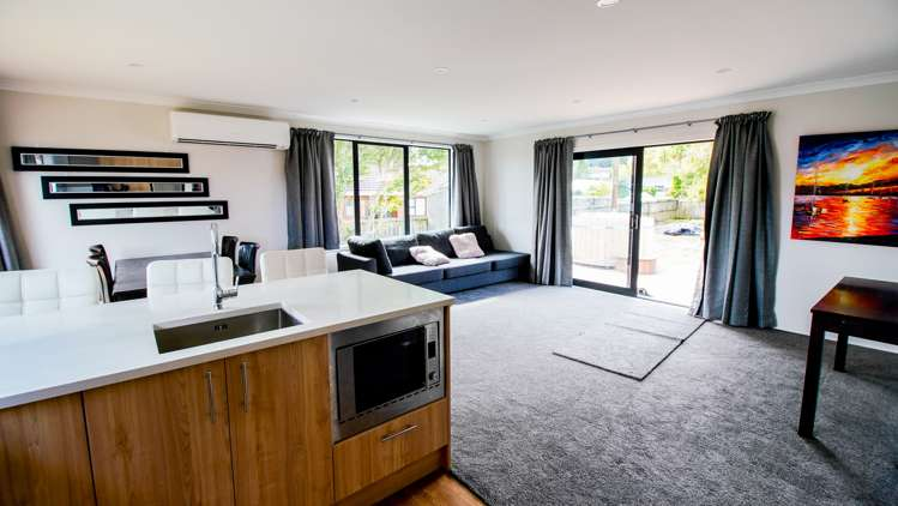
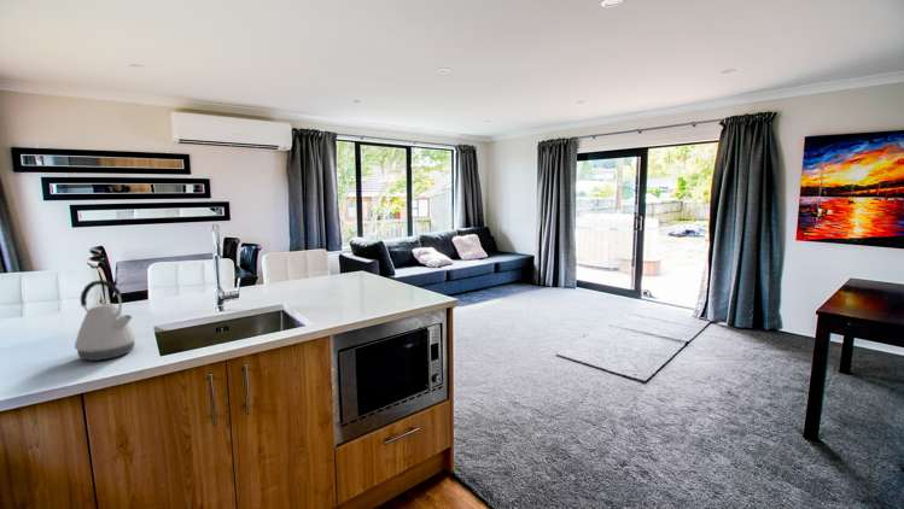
+ kettle [74,279,138,362]
